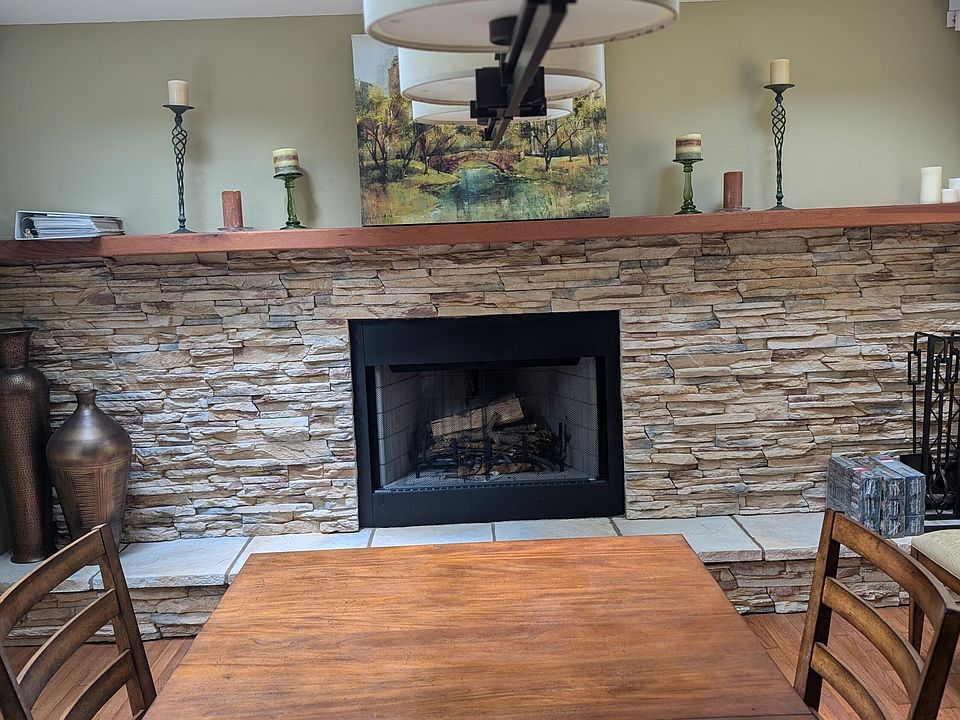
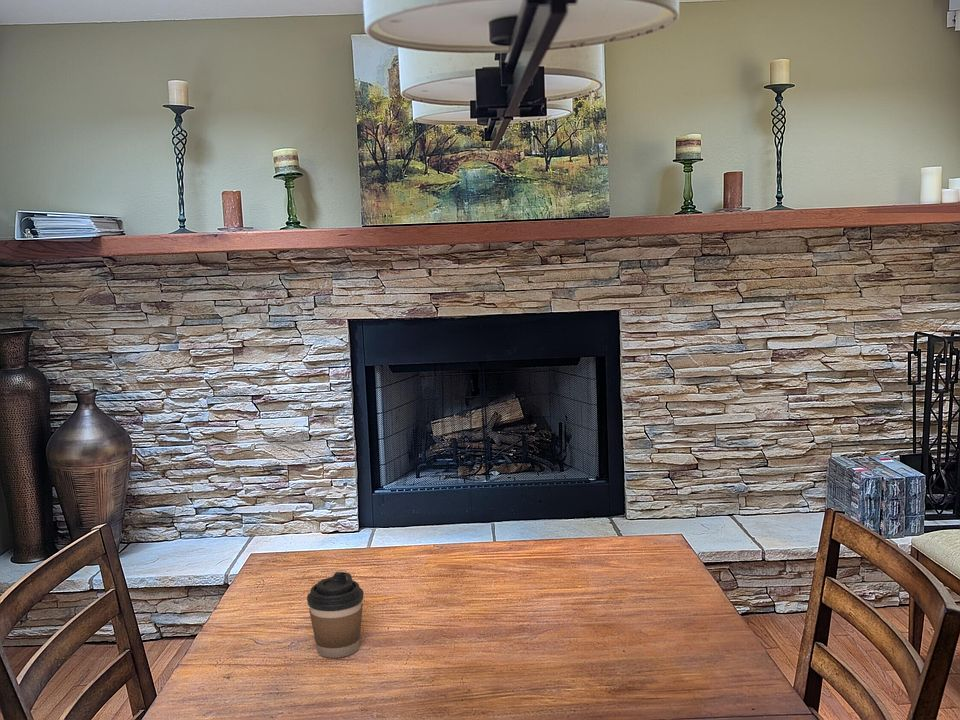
+ coffee cup [306,571,364,659]
